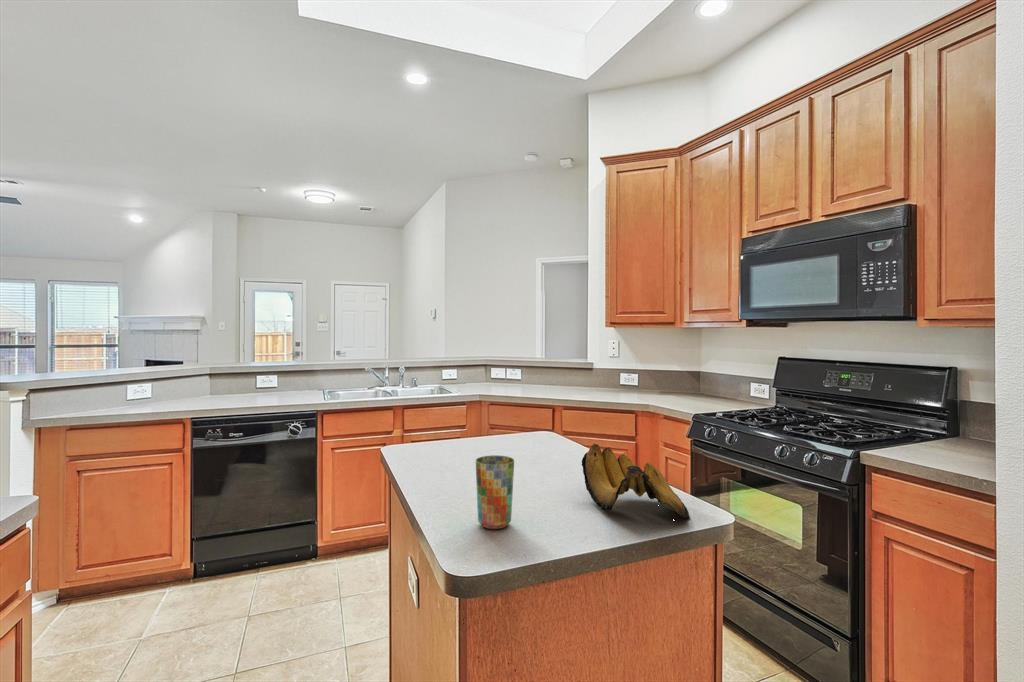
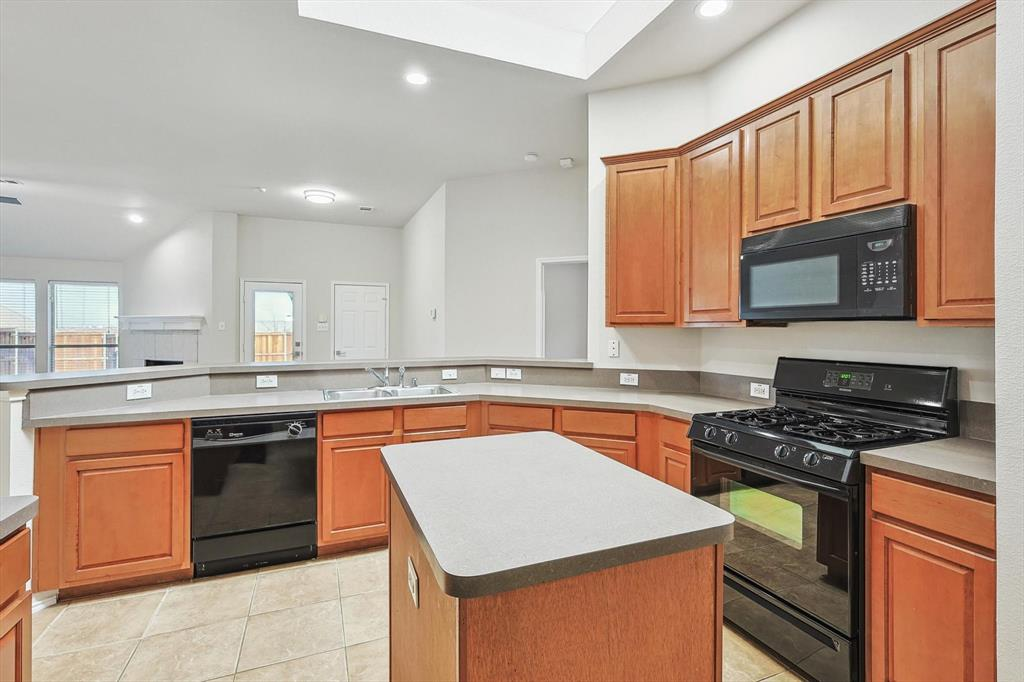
- banana bunch [581,443,691,520]
- cup [475,454,515,530]
